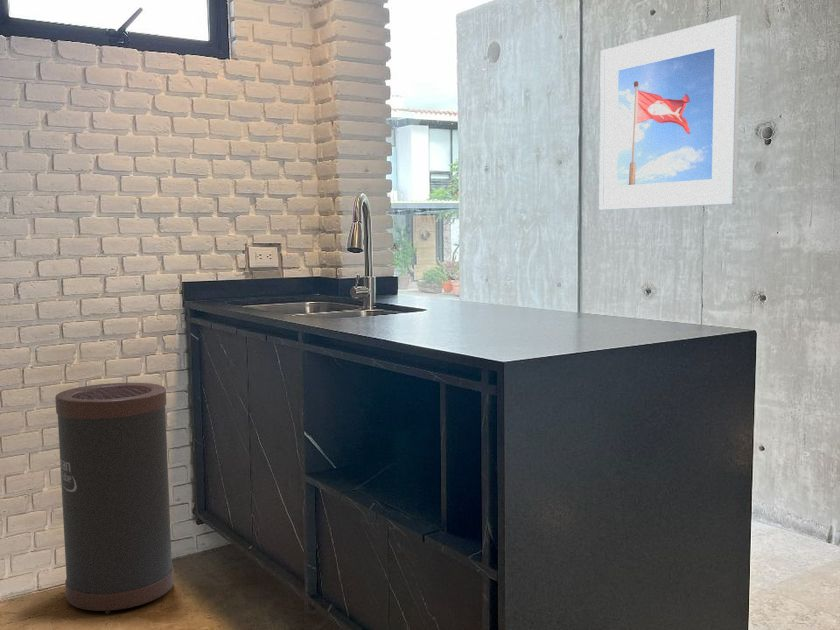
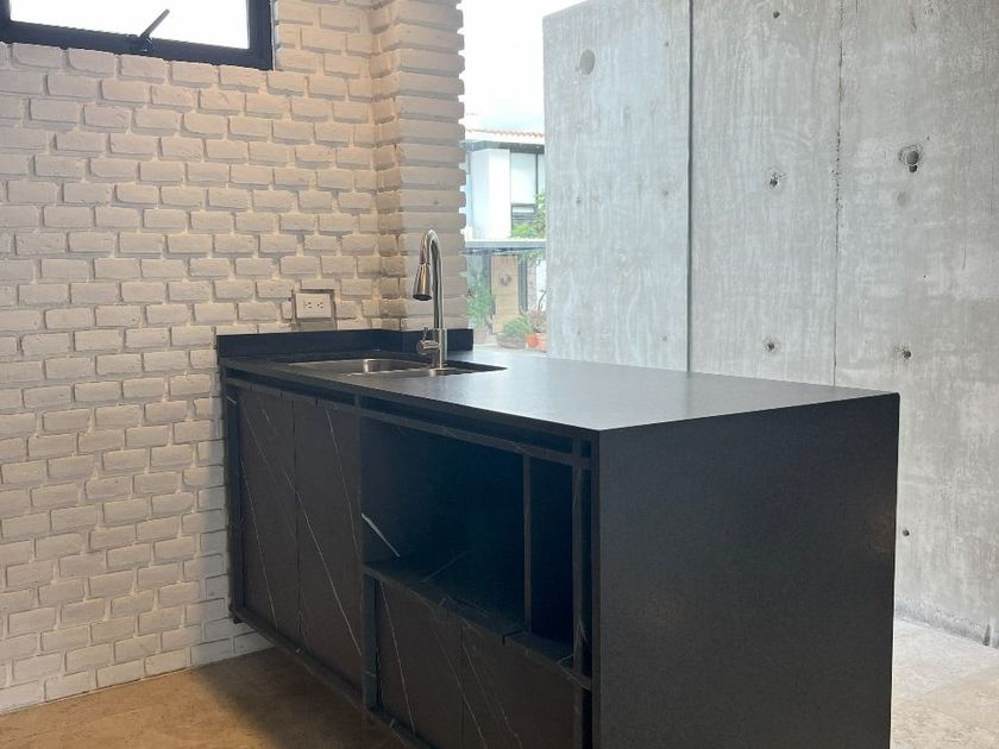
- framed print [599,14,741,211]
- trash can [54,382,175,615]
